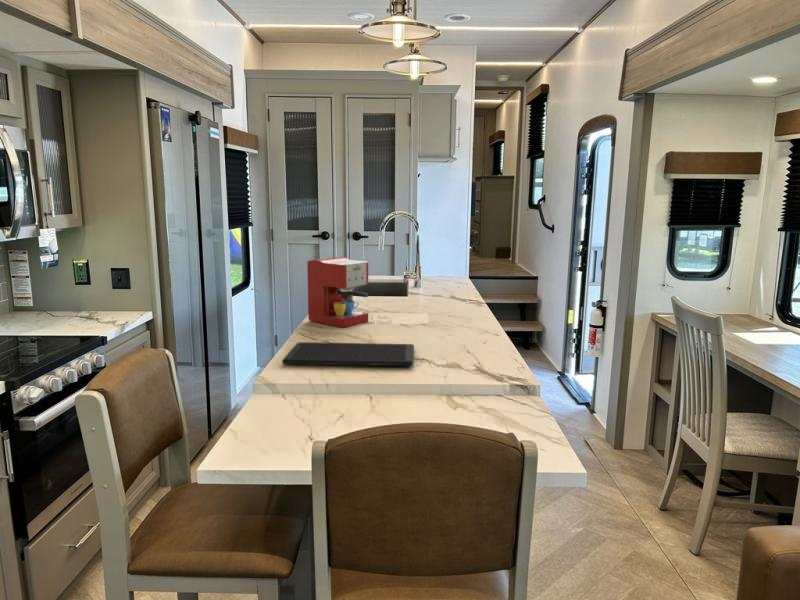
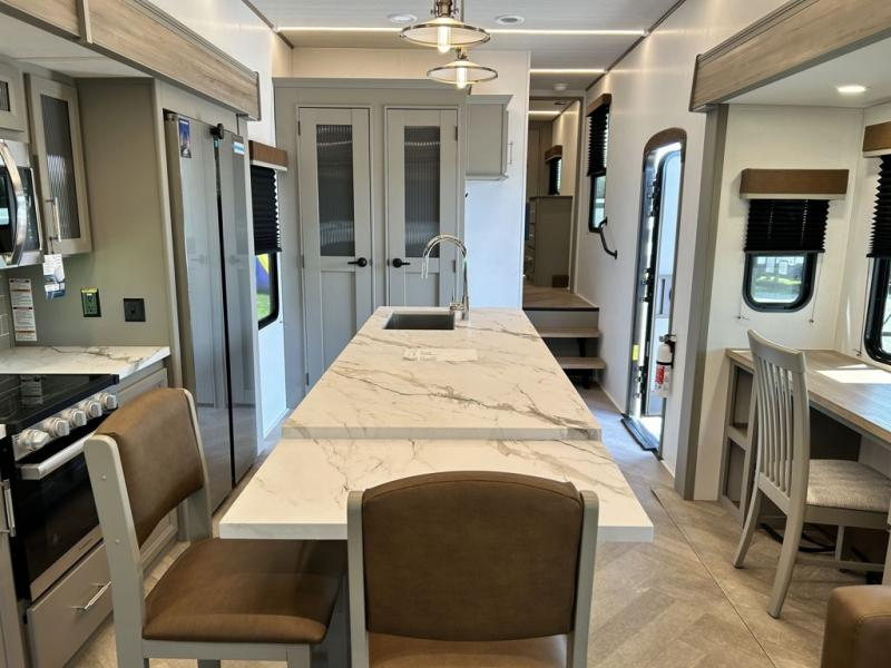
- coffee maker [306,256,370,328]
- cutting board [281,341,415,367]
